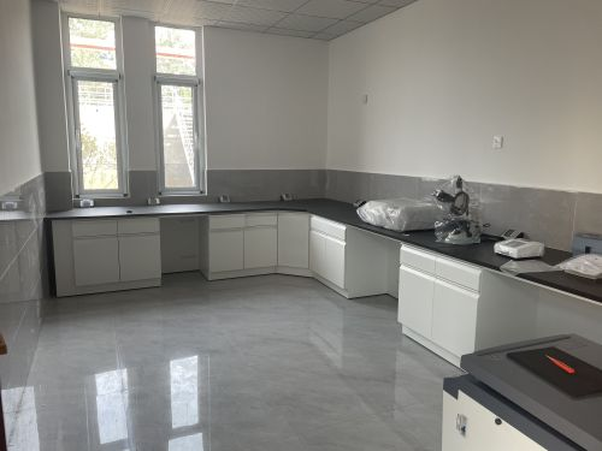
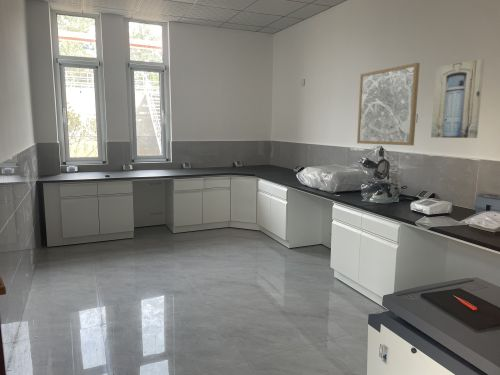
+ wall art [430,58,486,139]
+ wall art [356,62,421,146]
